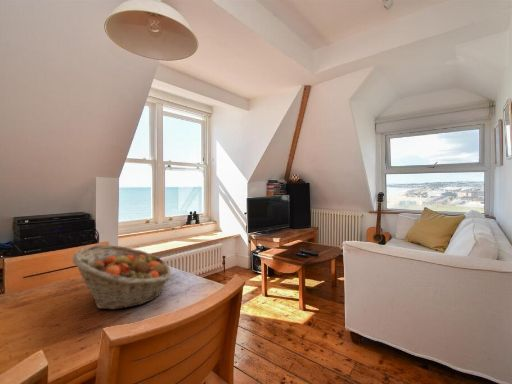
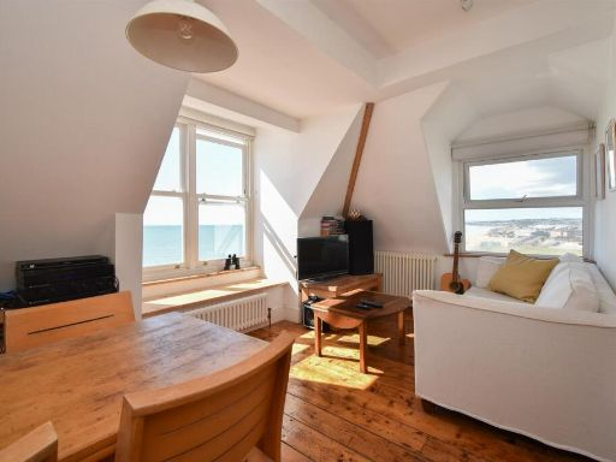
- fruit basket [71,244,173,310]
